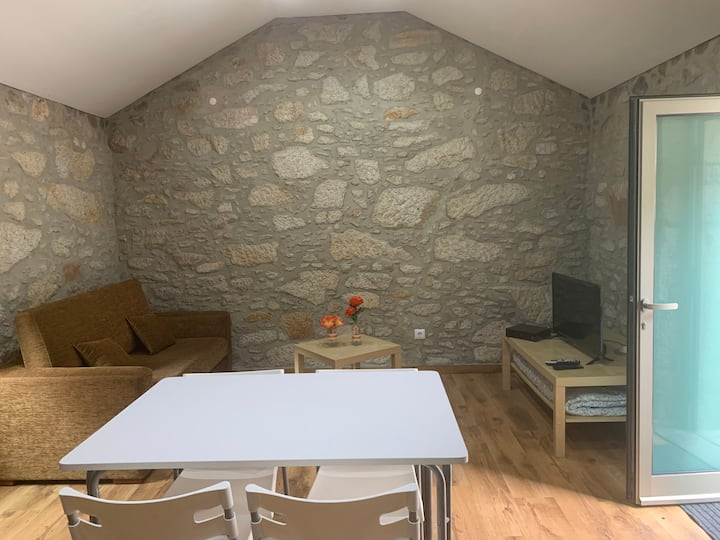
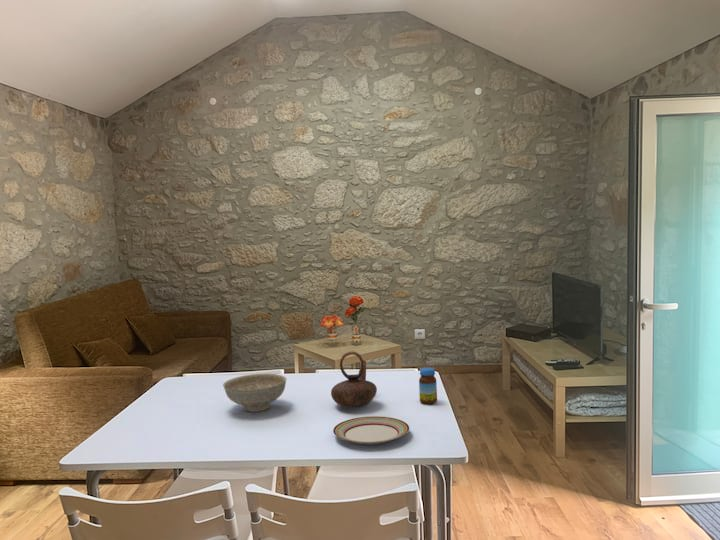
+ decorative bowl [222,373,288,413]
+ jar [418,367,438,405]
+ teapot [330,351,378,408]
+ plate [332,415,410,445]
